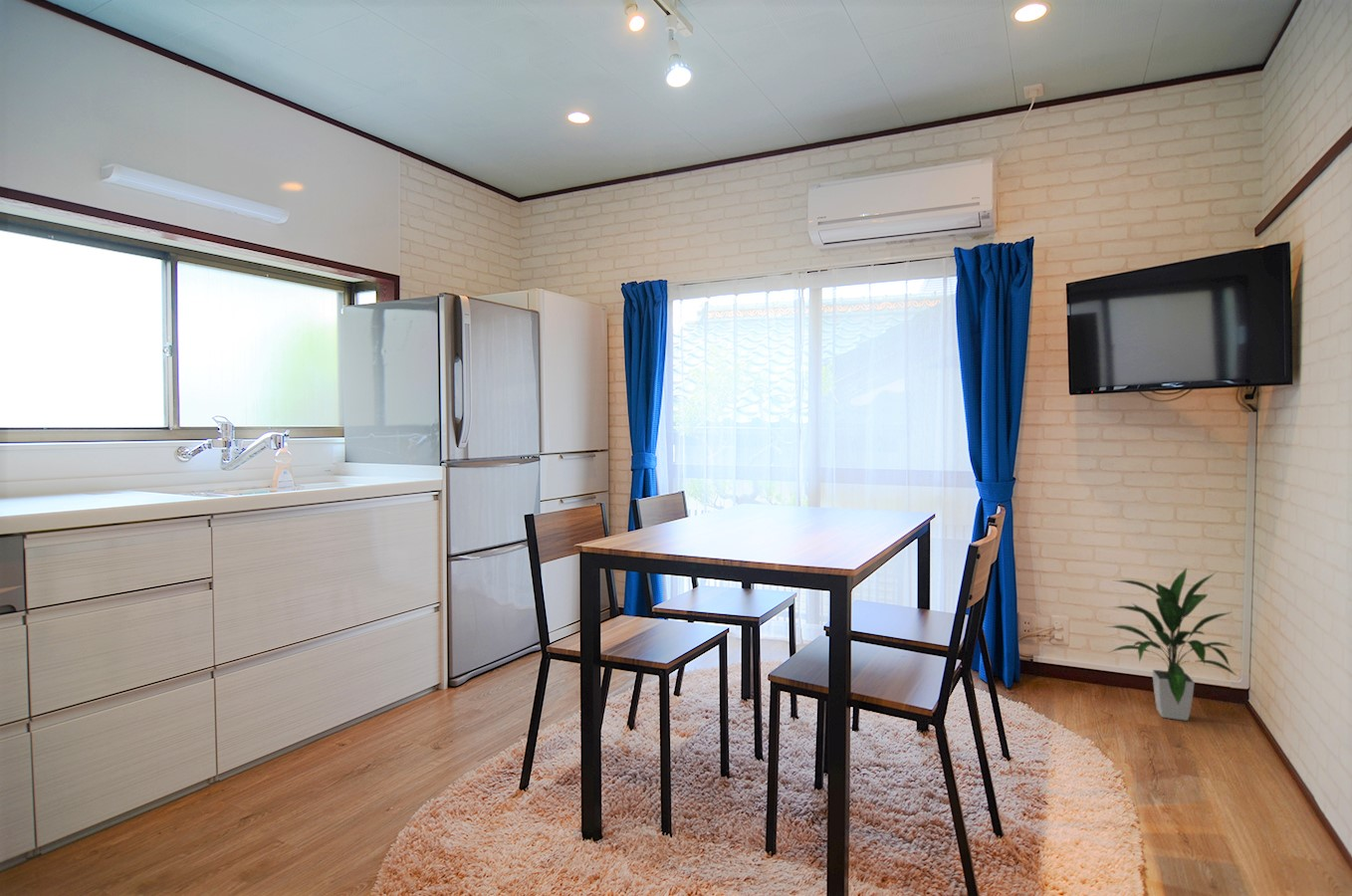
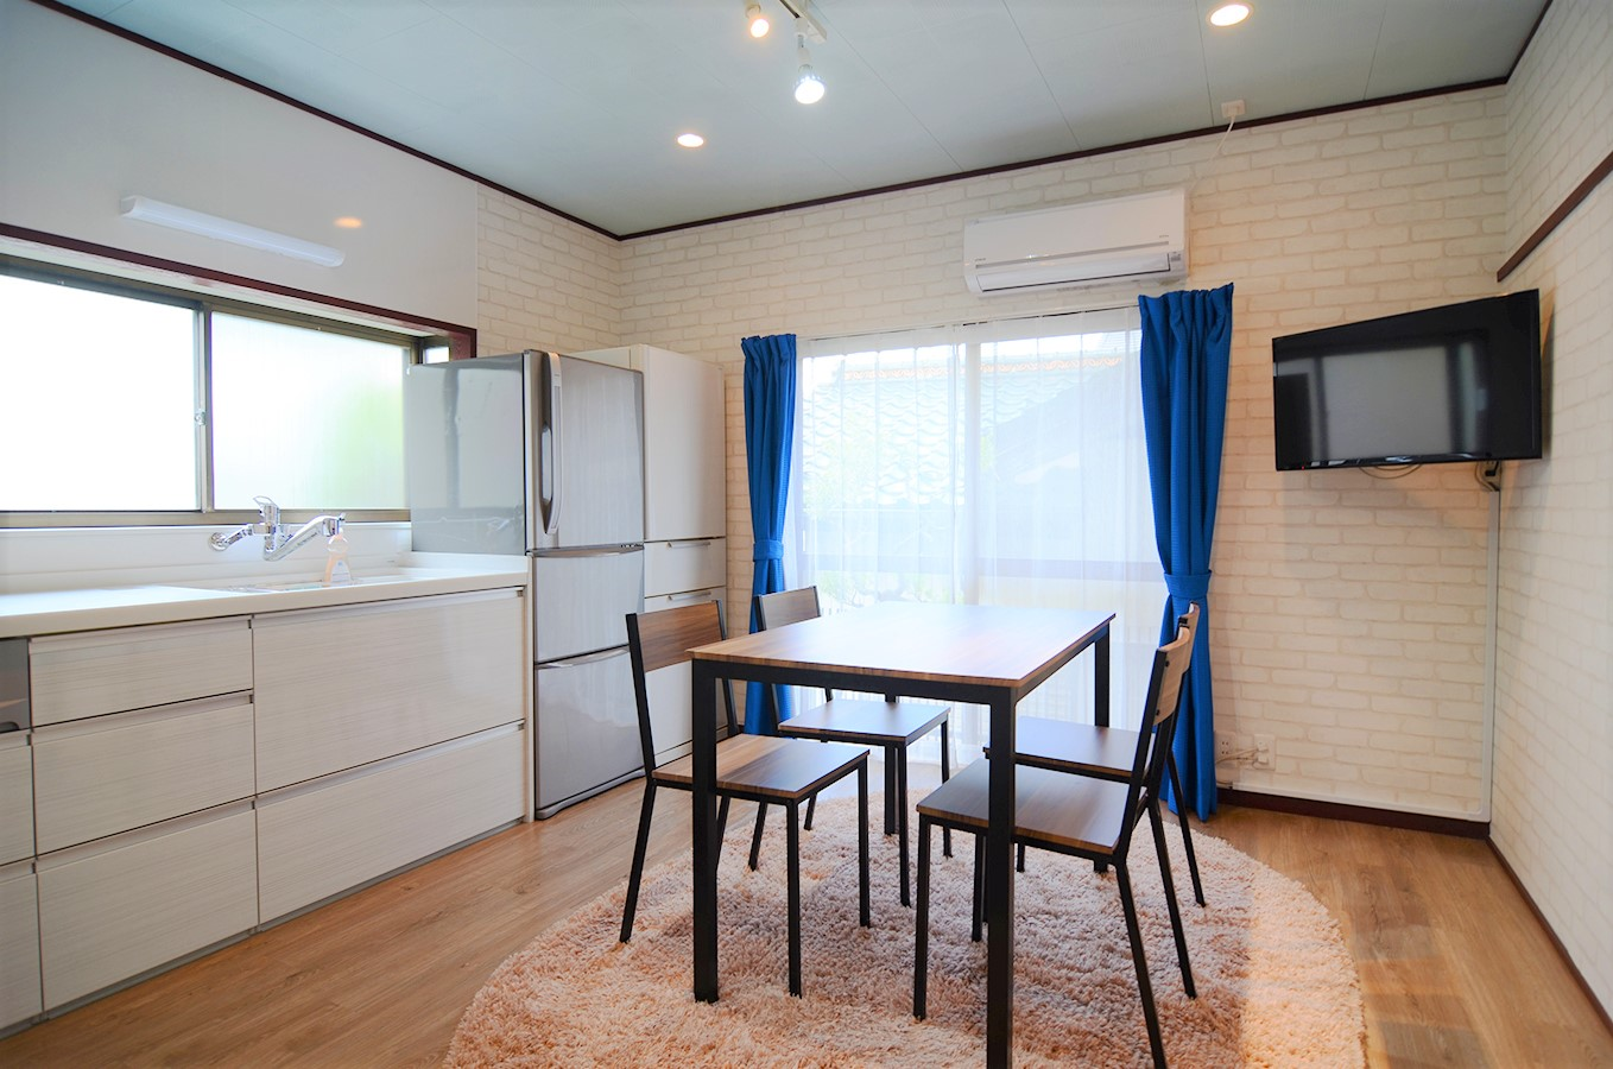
- indoor plant [1105,566,1239,722]
